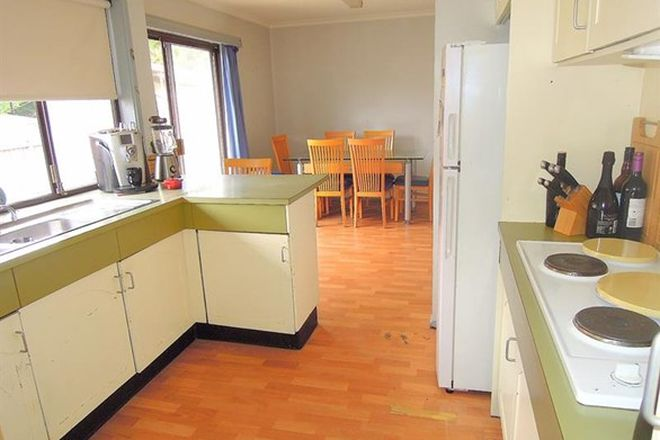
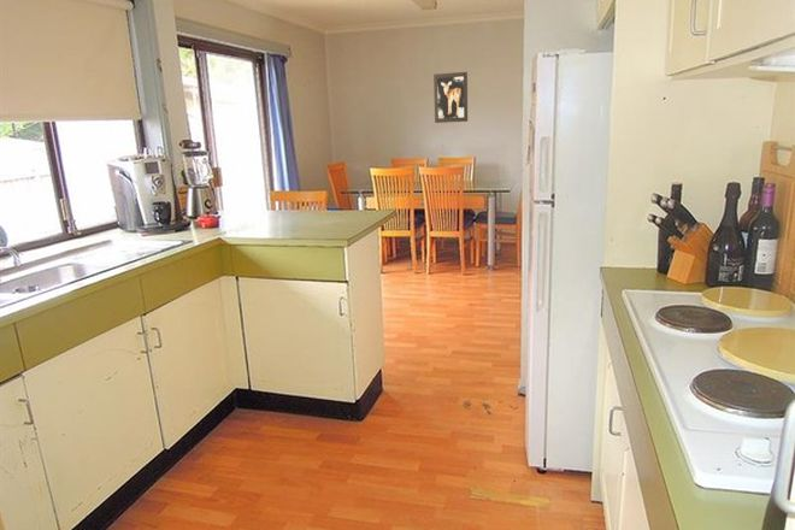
+ wall art [432,71,469,124]
